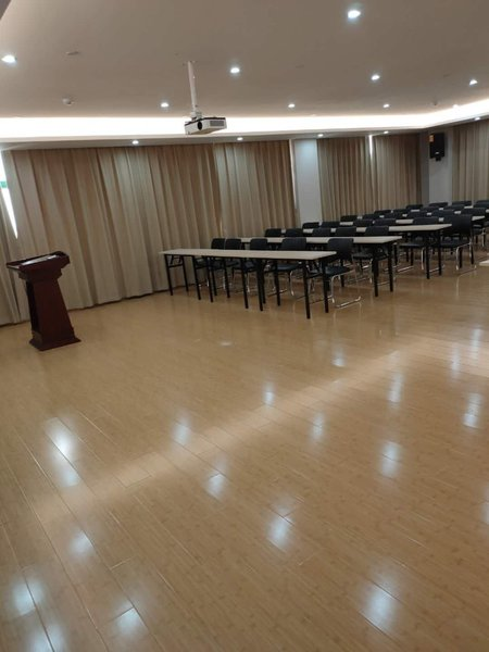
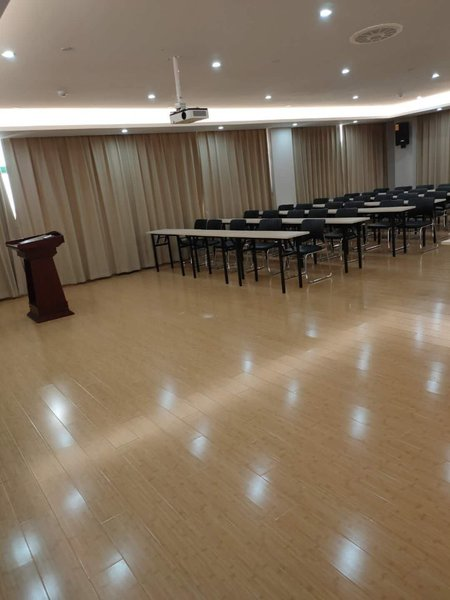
+ ceiling vent [348,22,404,45]
